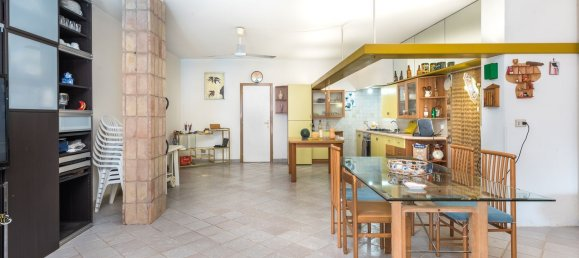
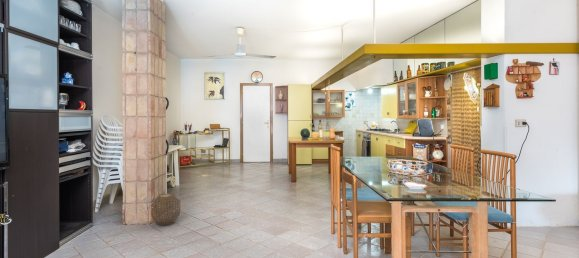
+ woven basket [150,193,181,227]
